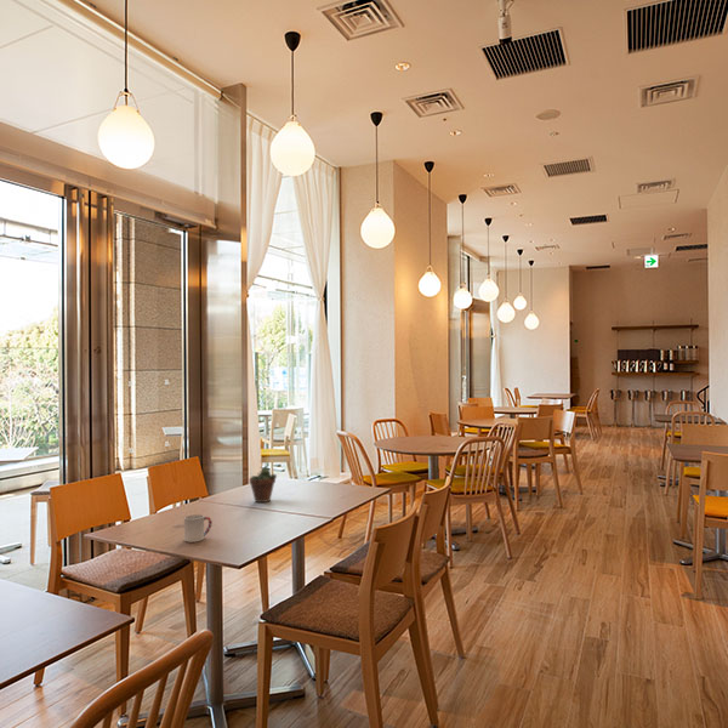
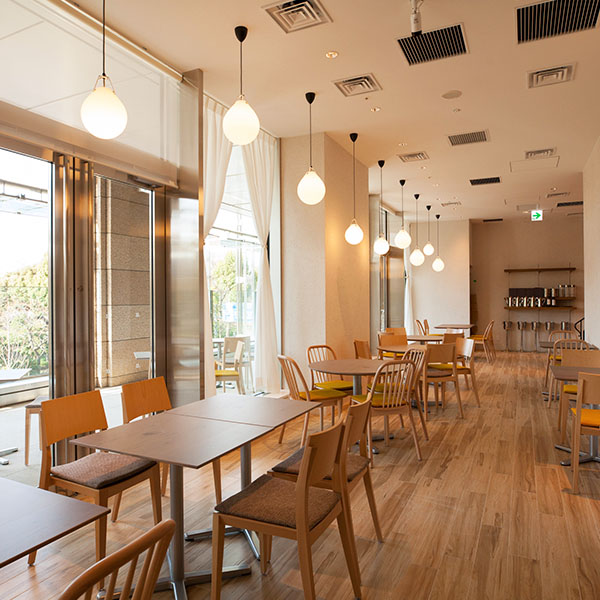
- succulent plant [248,457,278,504]
- cup [183,513,214,544]
